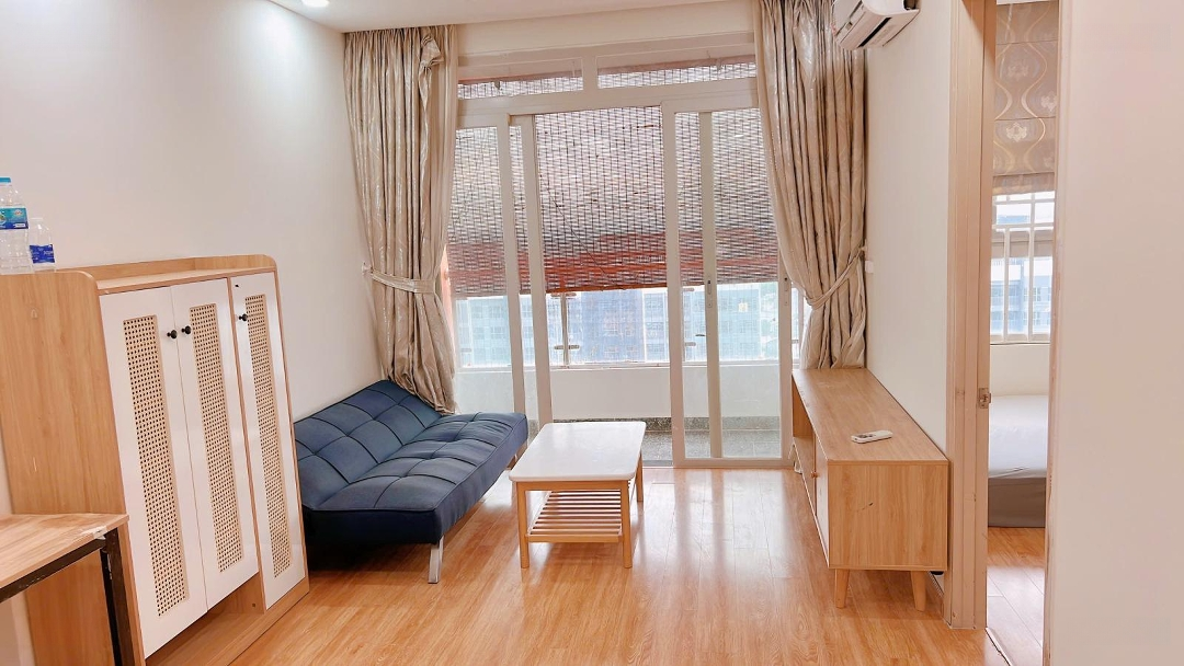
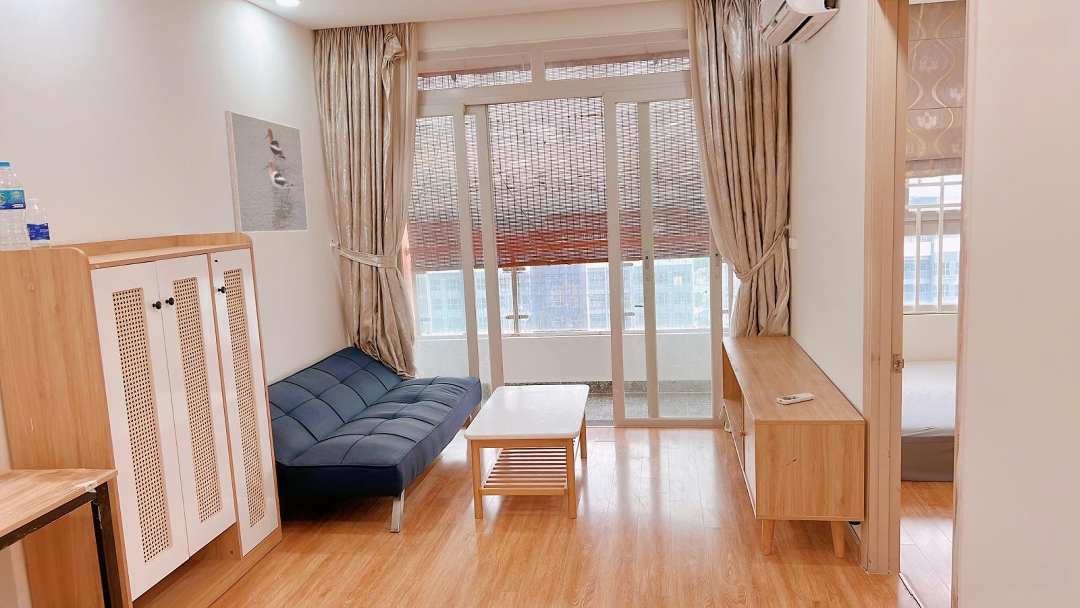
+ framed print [224,110,309,234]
